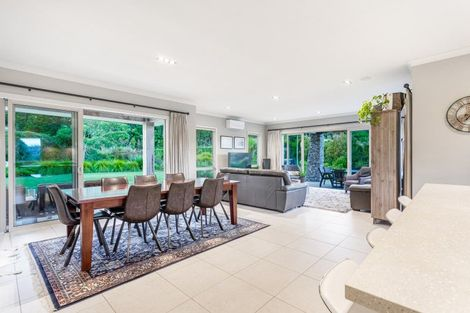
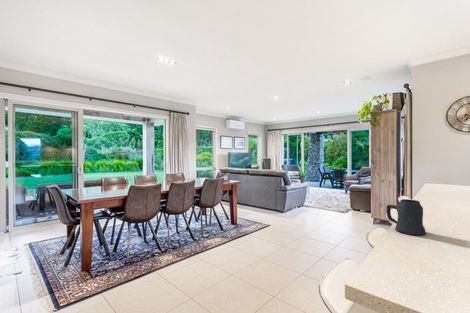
+ mug [386,198,427,236]
